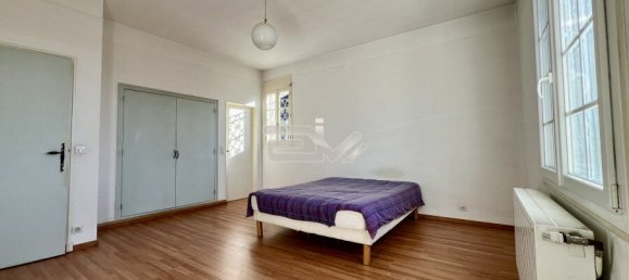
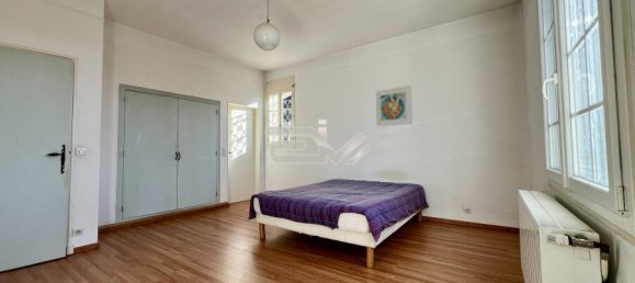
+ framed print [374,84,413,127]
